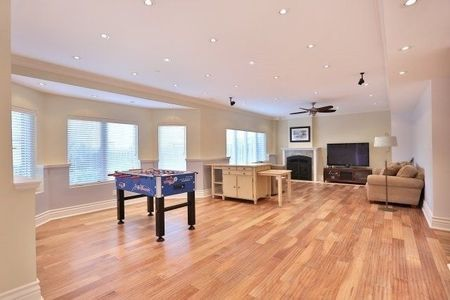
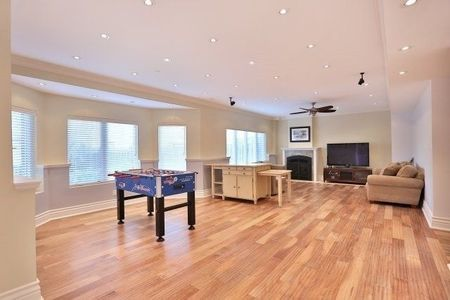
- floor lamp [373,132,399,212]
